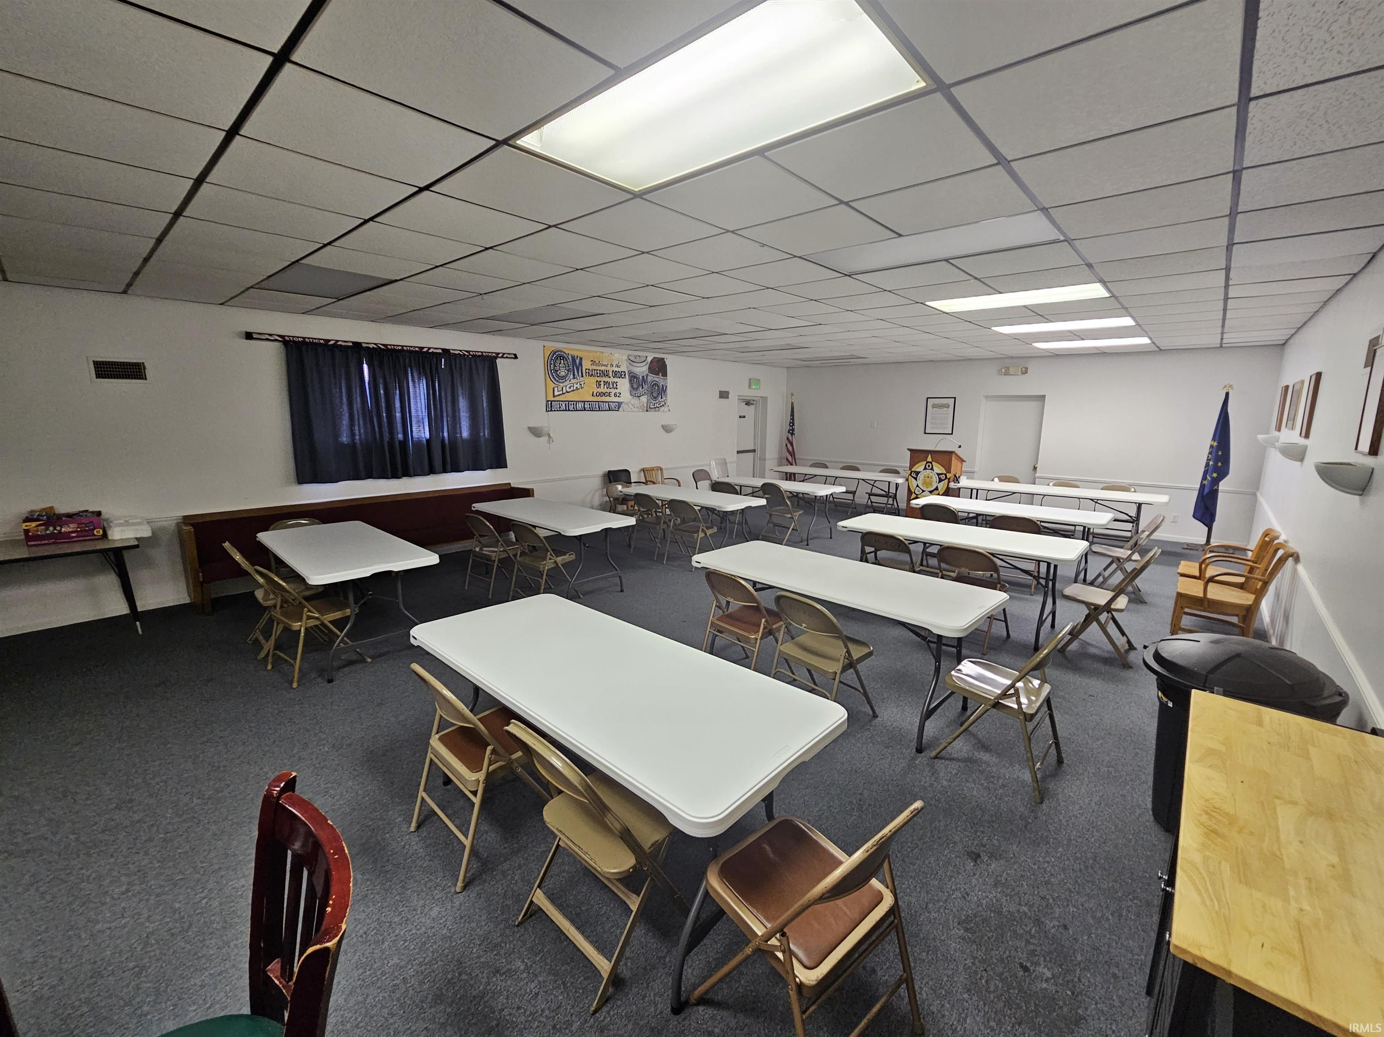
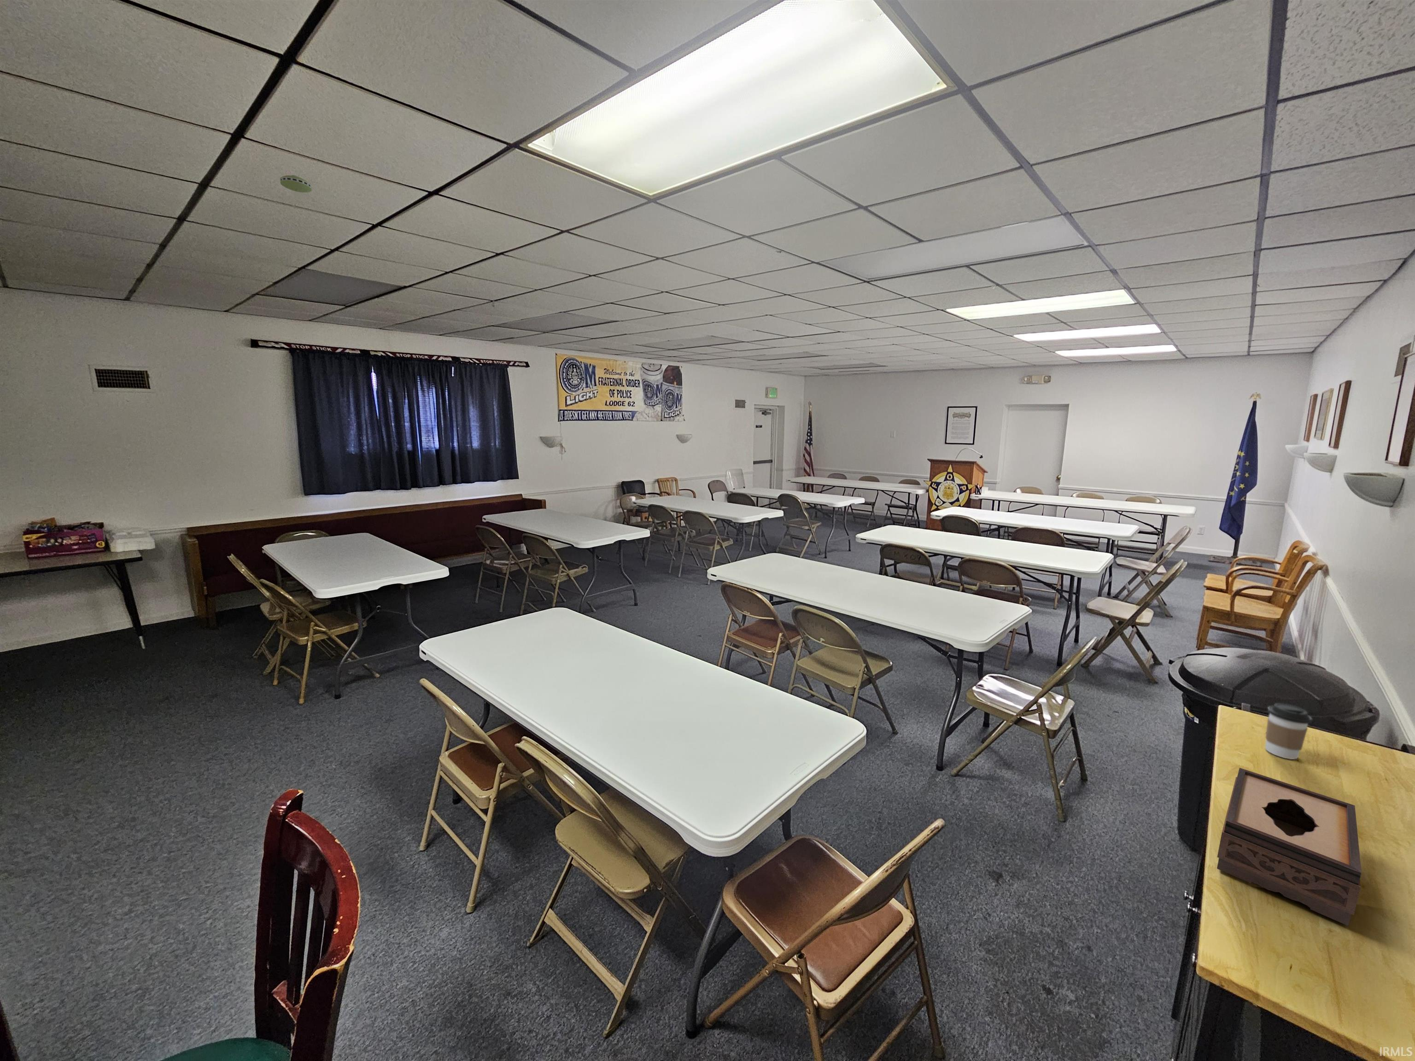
+ tissue box [1217,767,1362,926]
+ smoke detector [280,175,312,193]
+ coffee cup [1265,703,1314,760]
